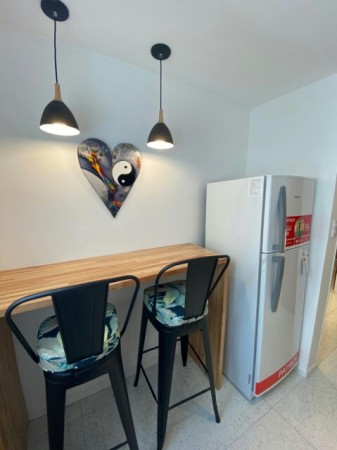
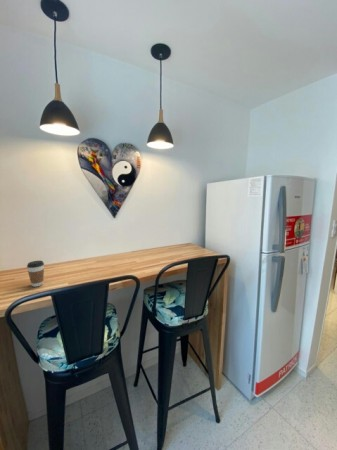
+ coffee cup [26,260,45,288]
